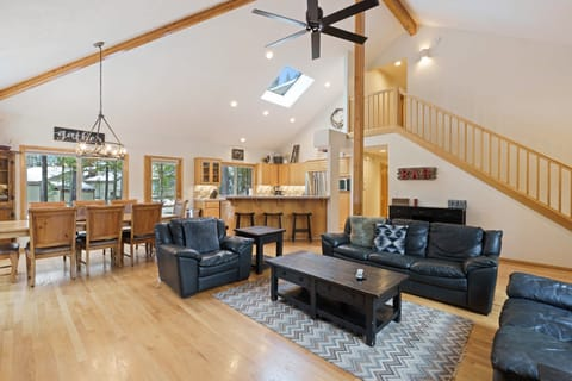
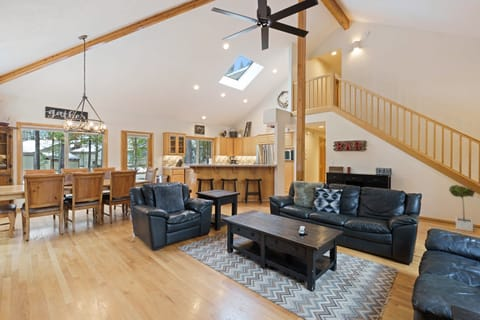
+ potted tree [448,184,476,233]
